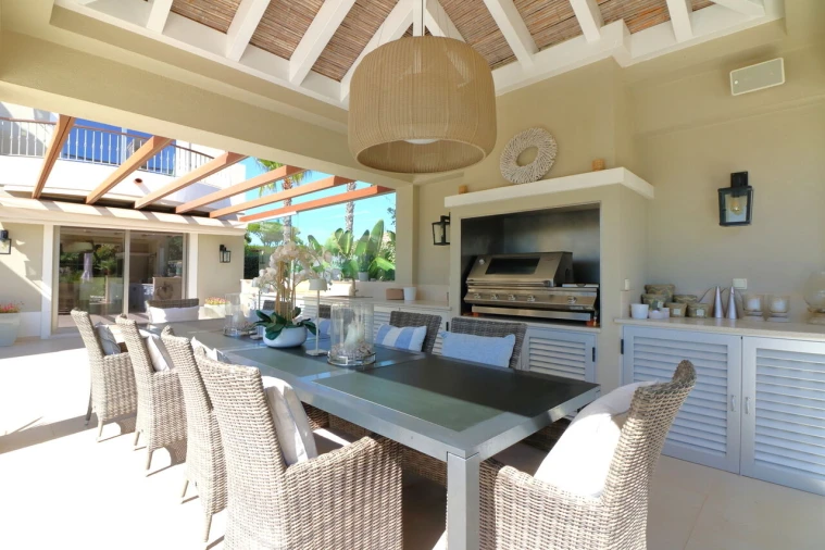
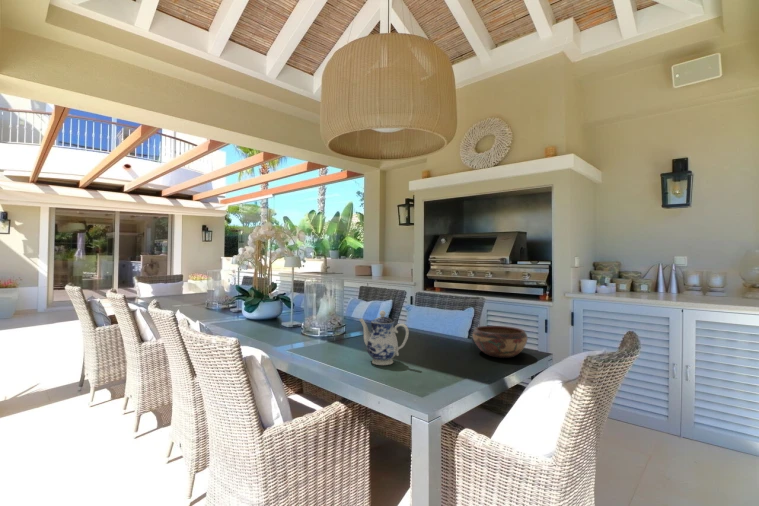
+ decorative bowl [472,325,528,359]
+ teapot [358,309,410,366]
